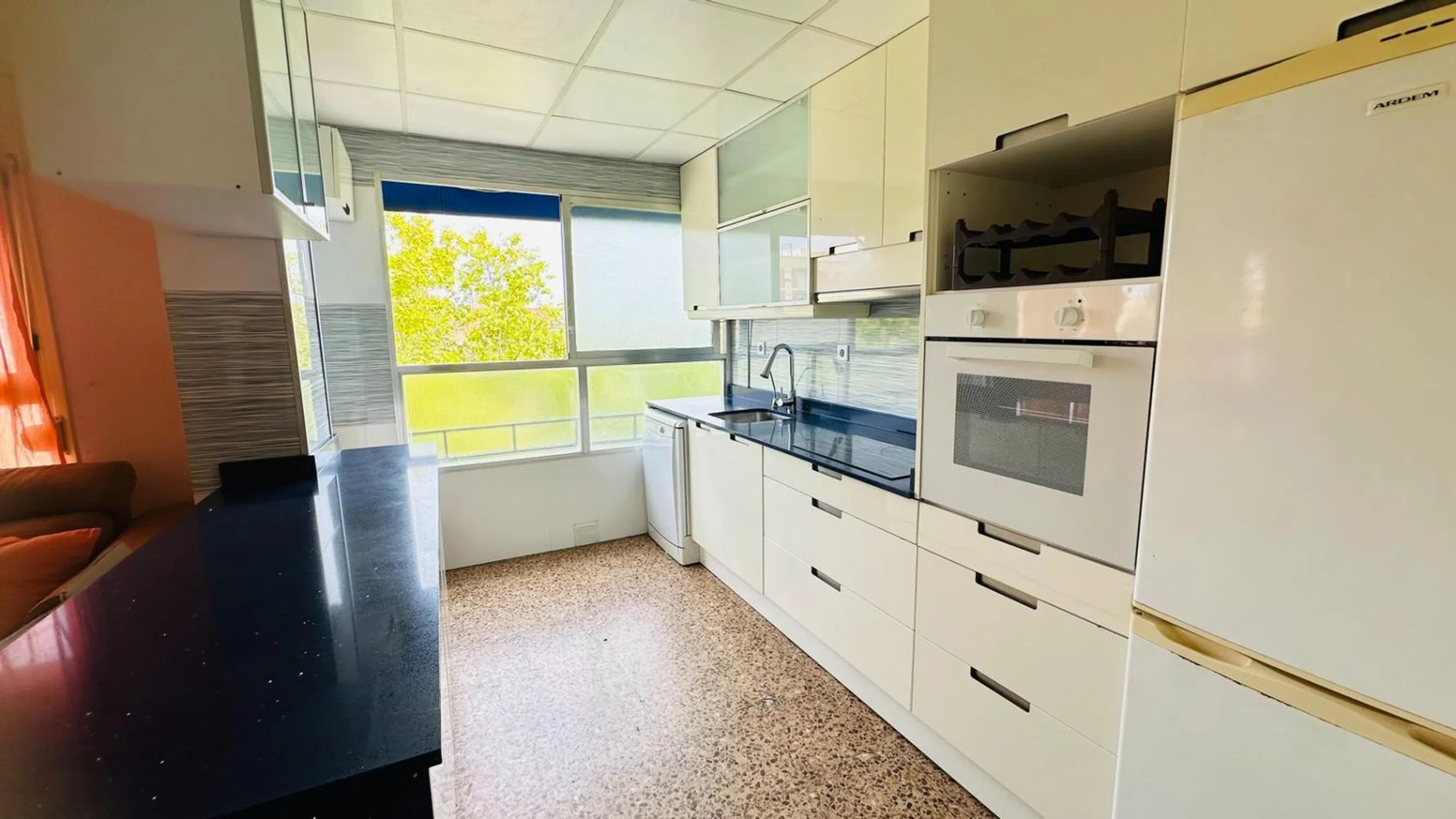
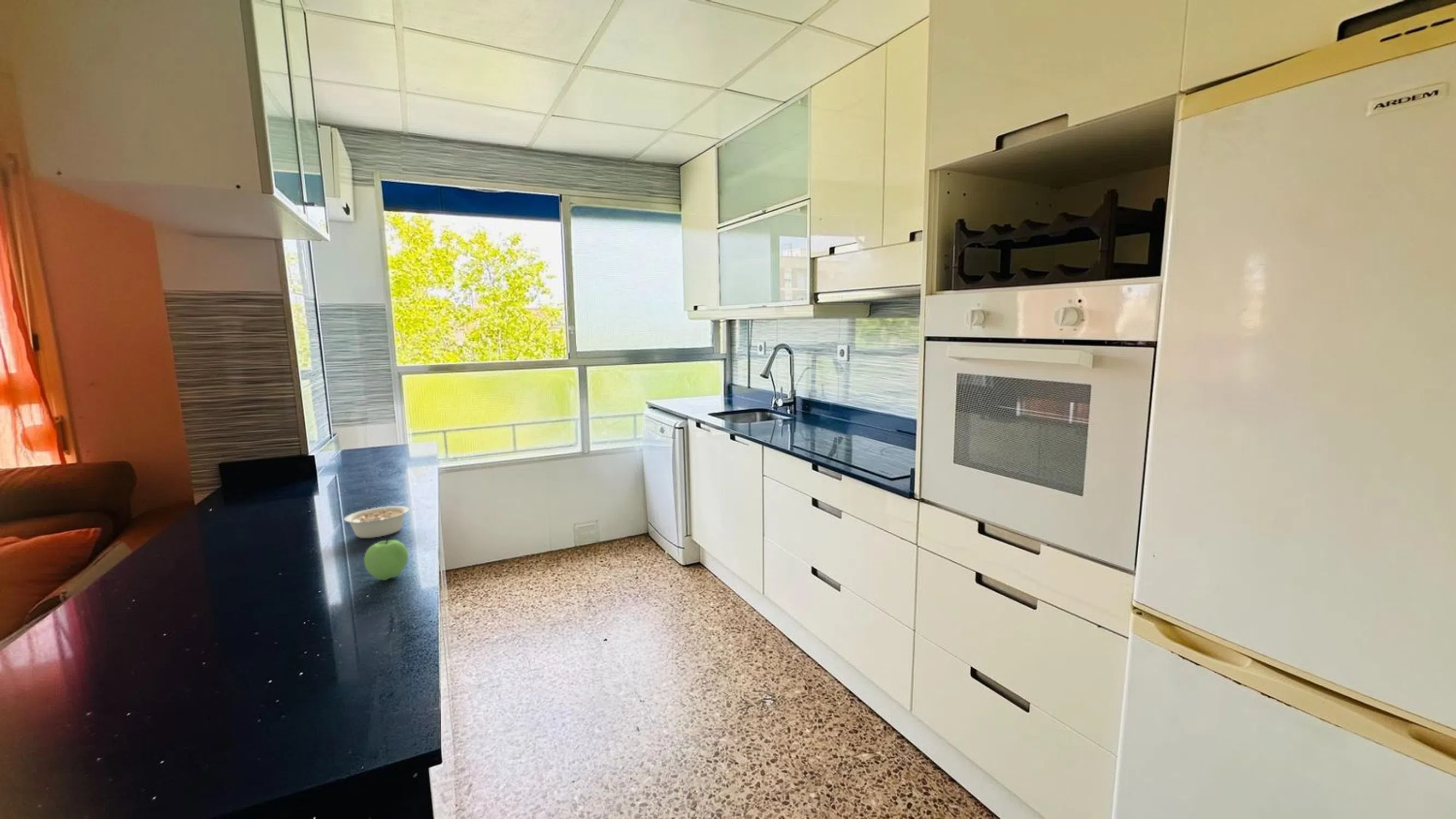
+ apple [364,538,409,581]
+ legume [344,506,417,539]
